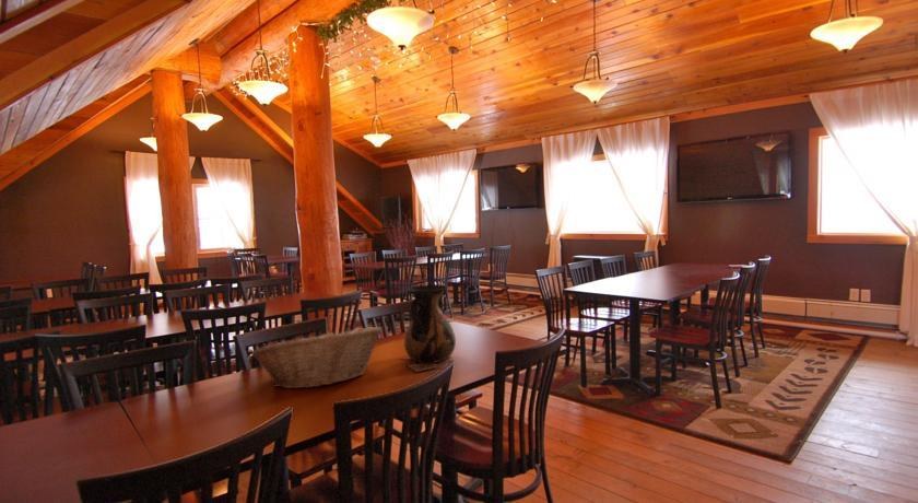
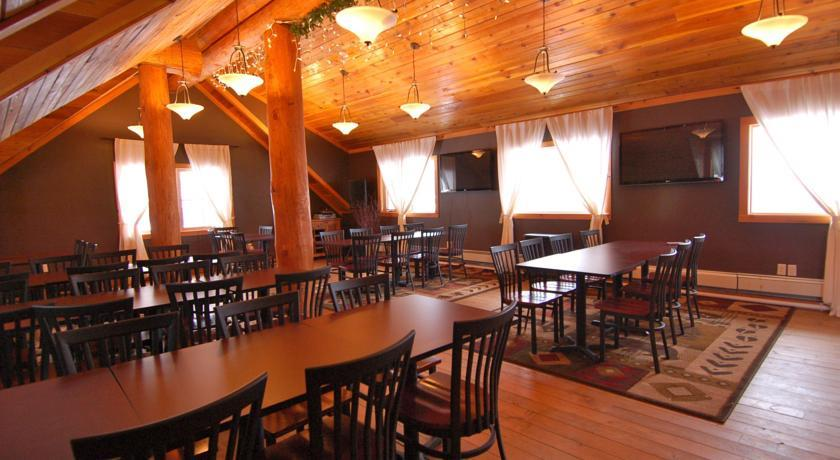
- fruit basket [250,326,382,389]
- vase [397,283,457,373]
